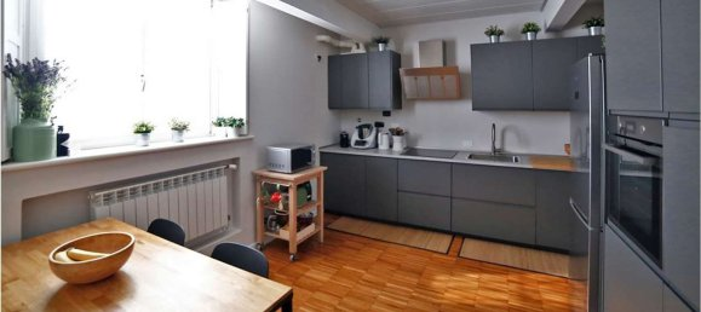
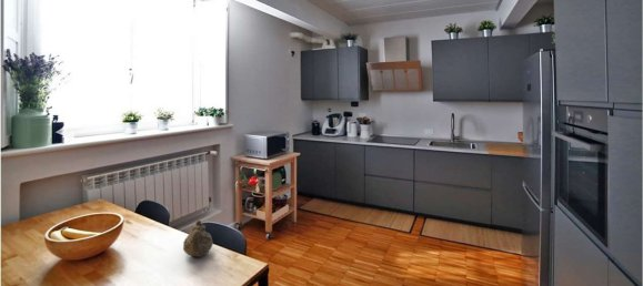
+ teapot [182,219,214,258]
